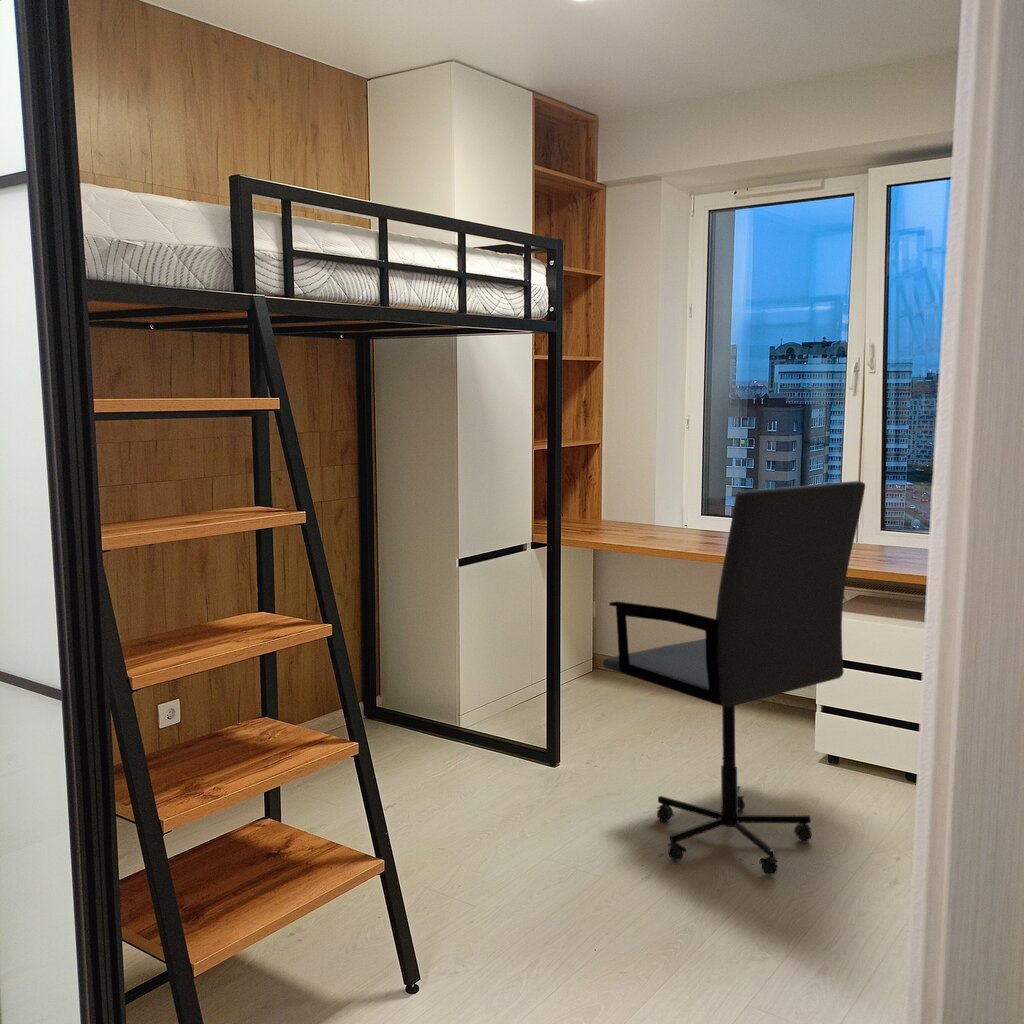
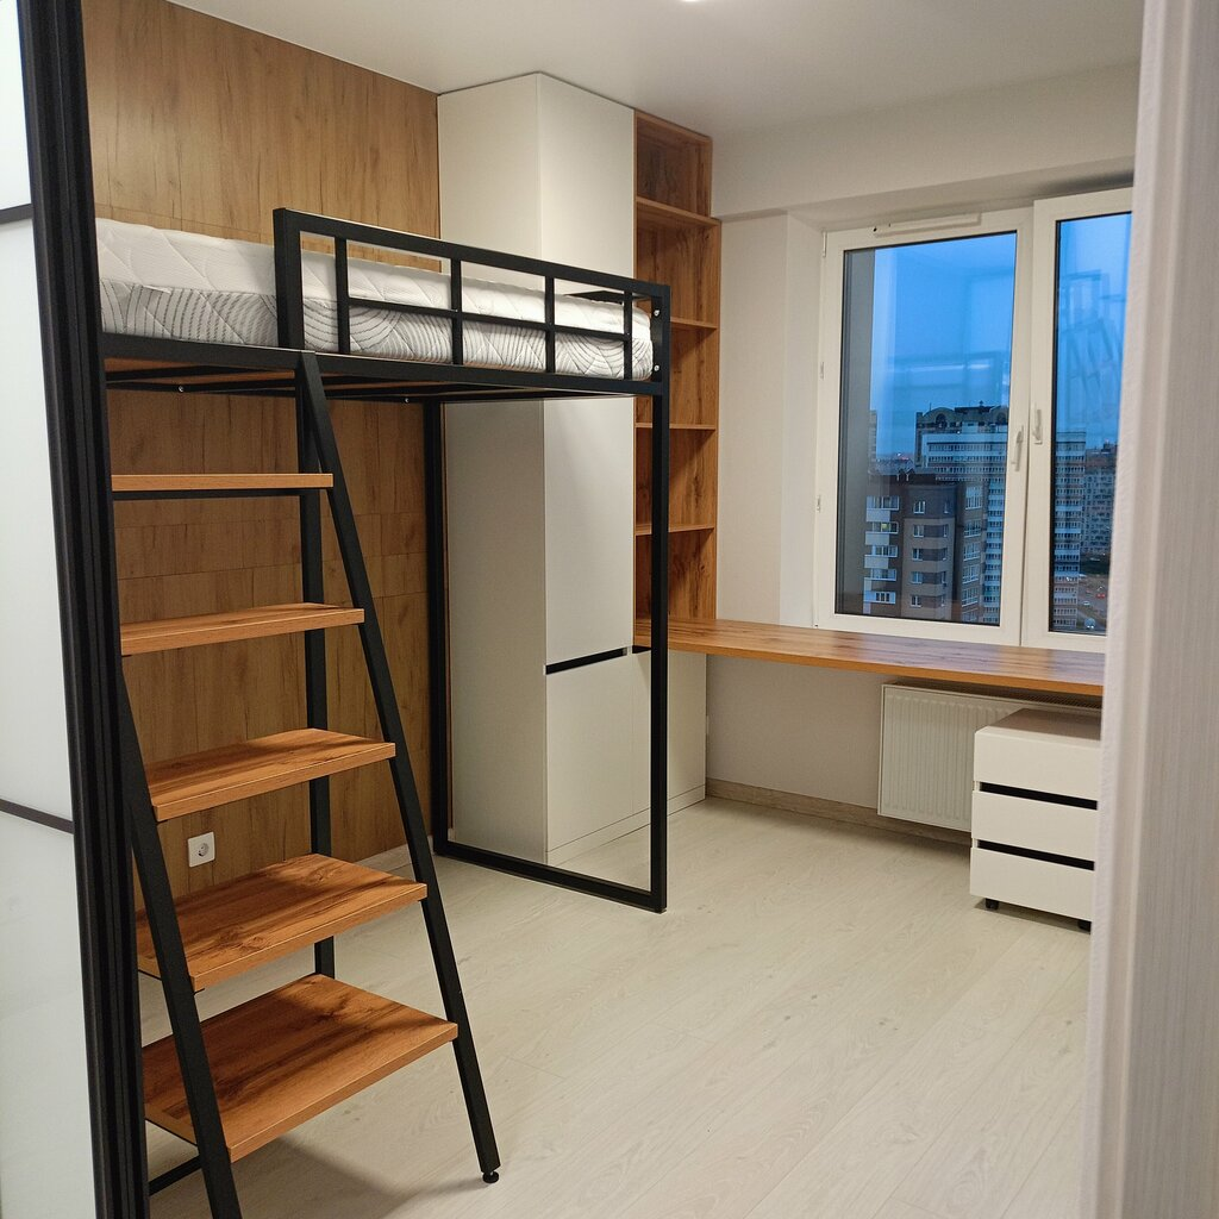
- office chair [602,480,866,876]
